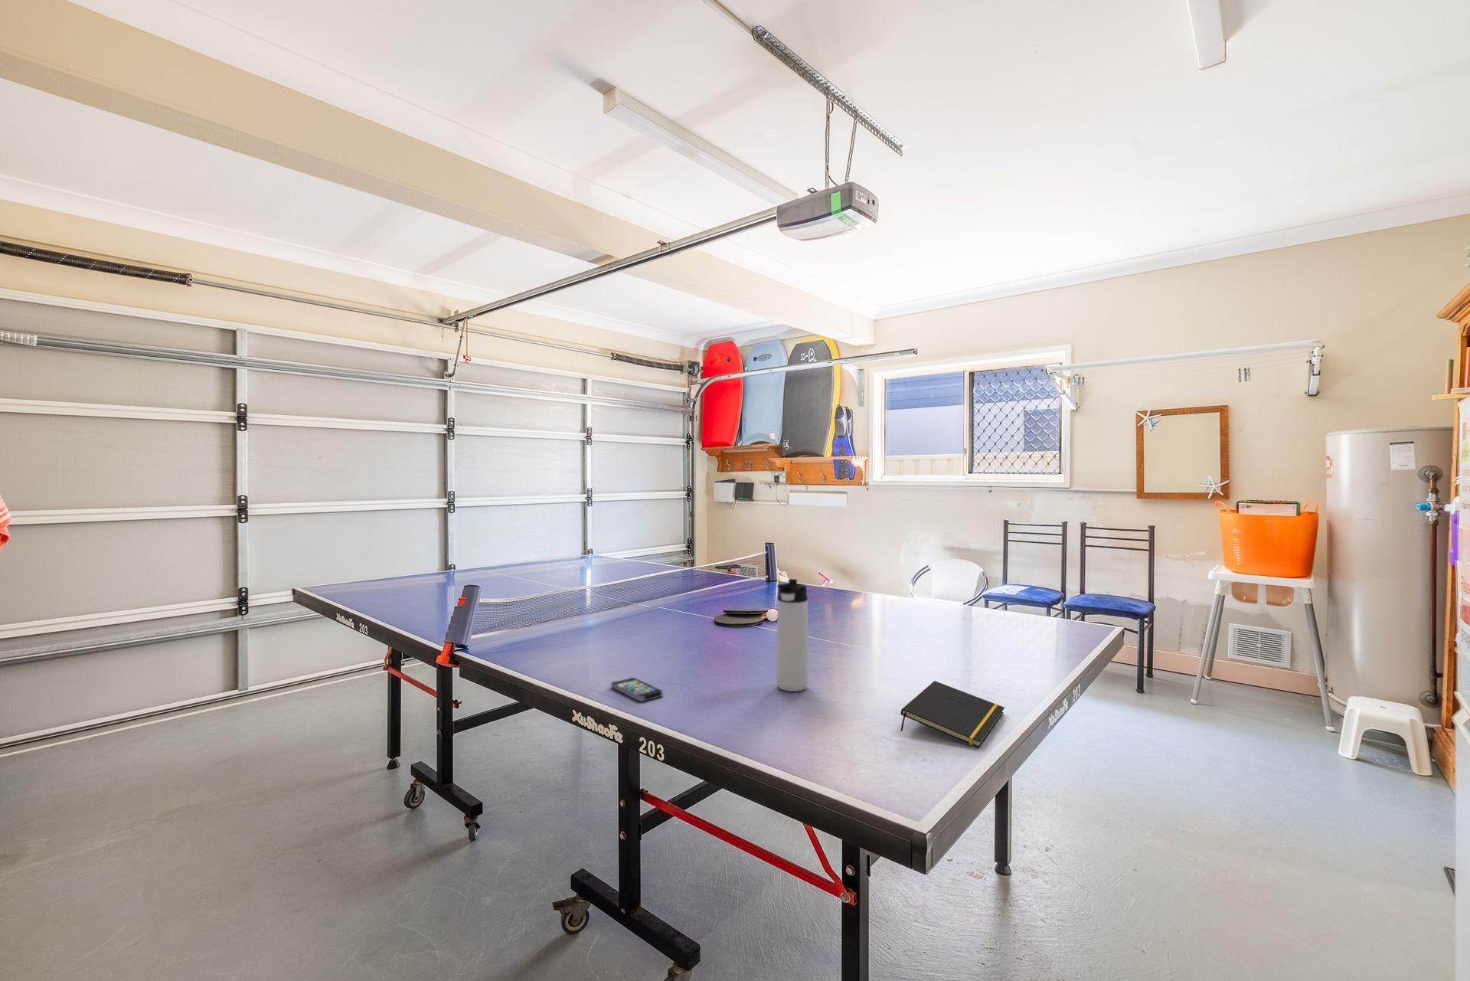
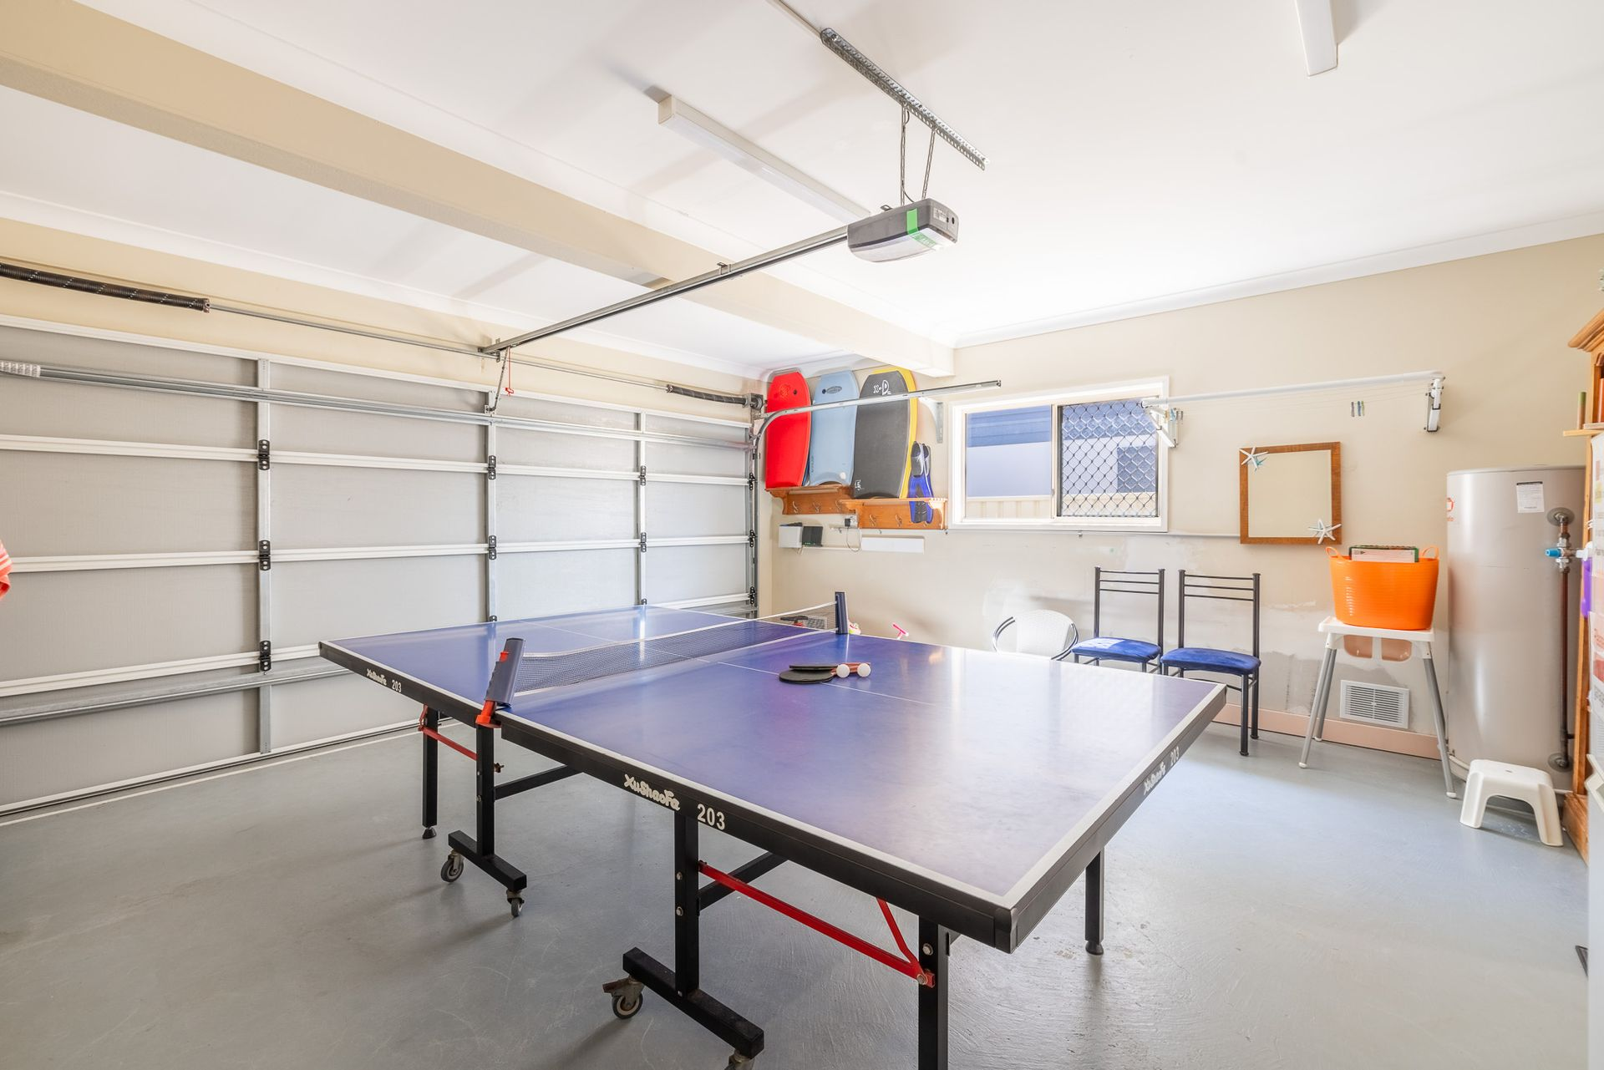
- smartphone [610,677,663,702]
- notepad [900,680,1005,748]
- thermos bottle [776,578,809,692]
